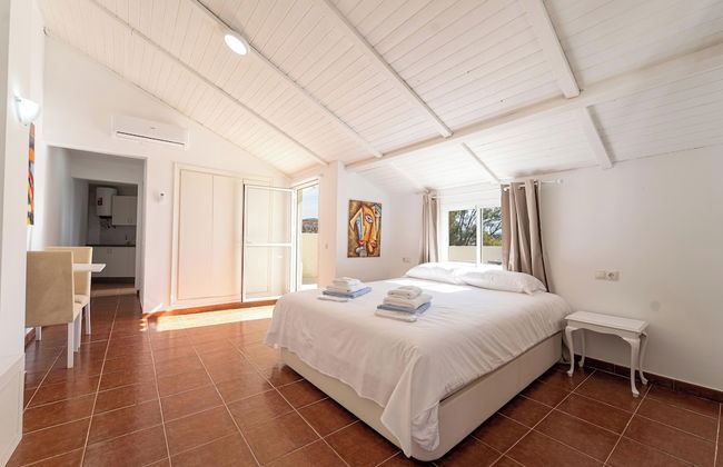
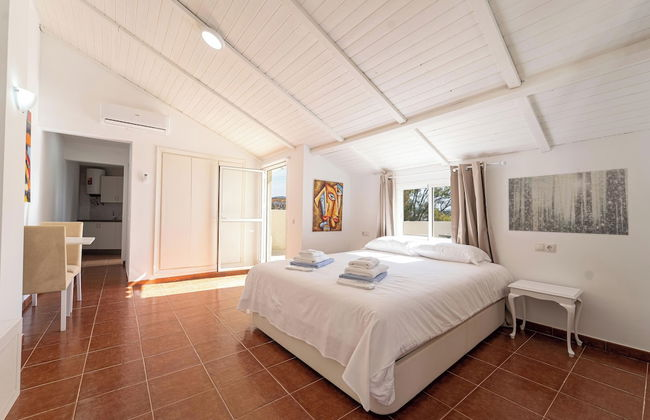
+ wall art [507,167,630,236]
